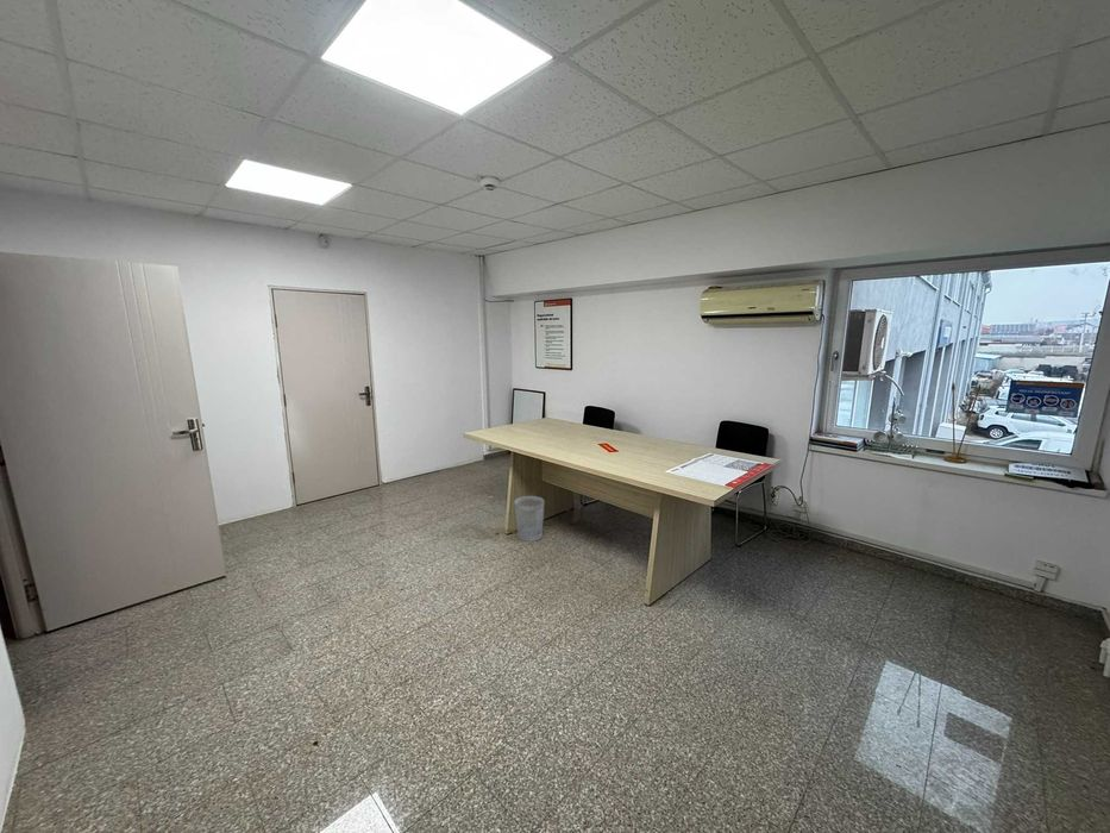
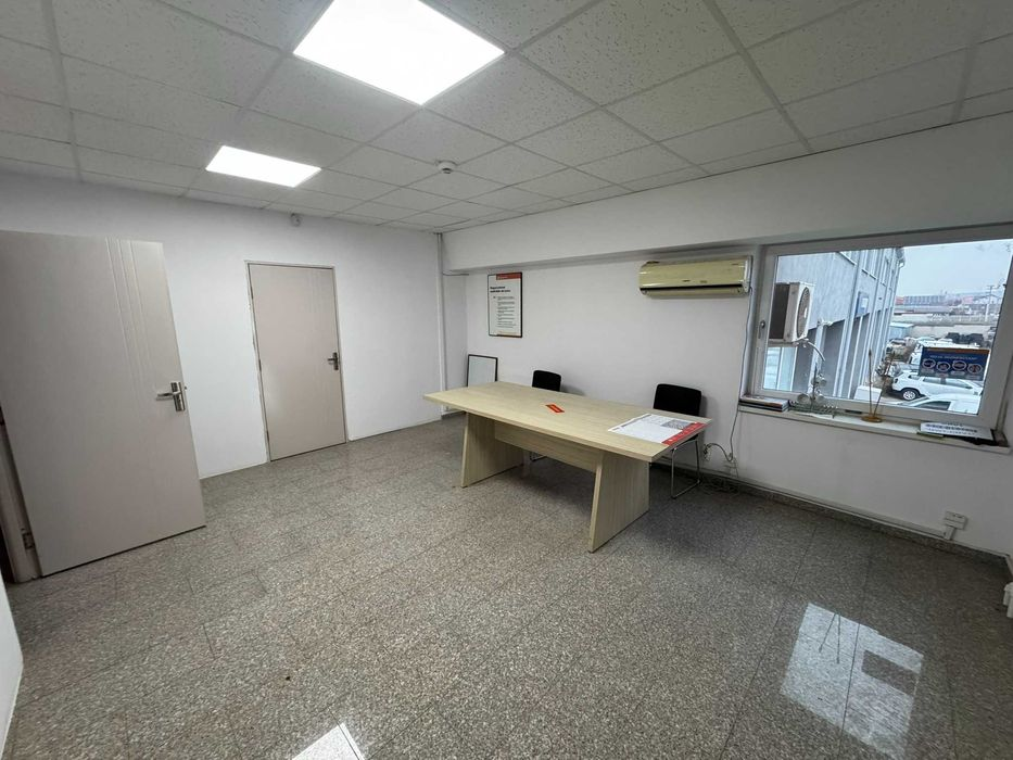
- wastebasket [513,495,546,543]
